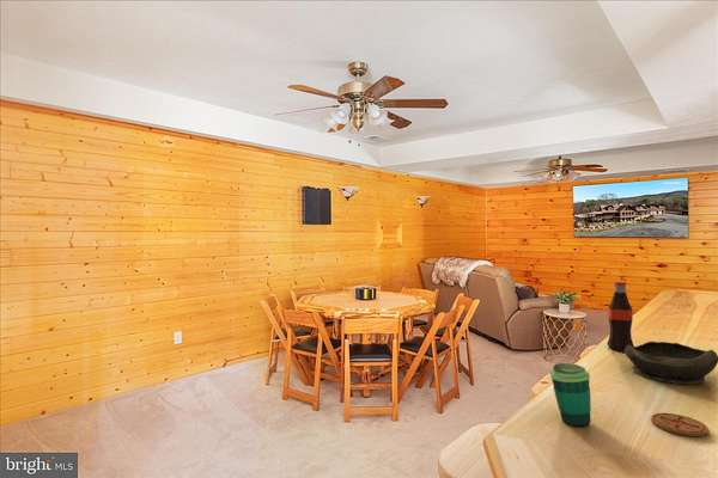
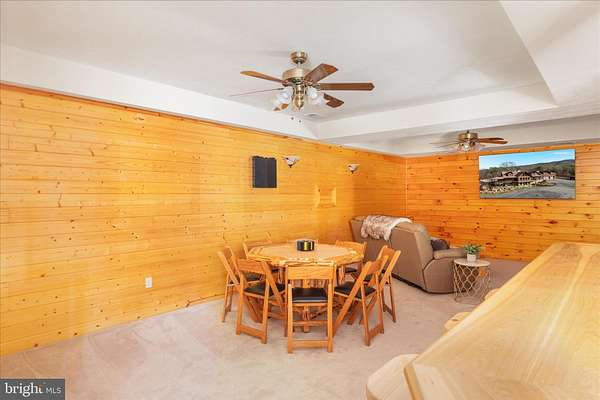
- cup [549,362,592,428]
- bottle [606,281,635,353]
- coaster [650,412,710,437]
- bowl [623,341,718,385]
